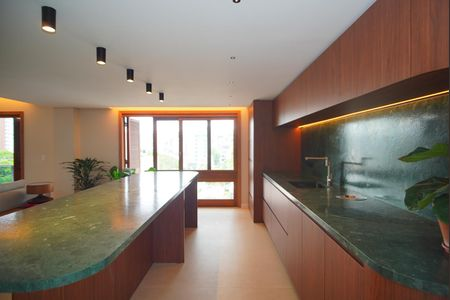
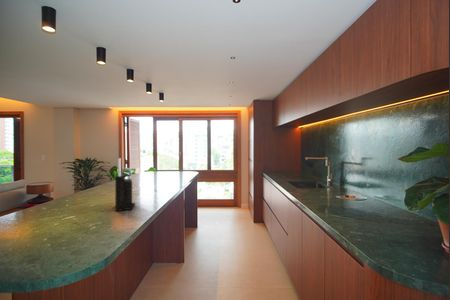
+ knife block [114,157,136,212]
